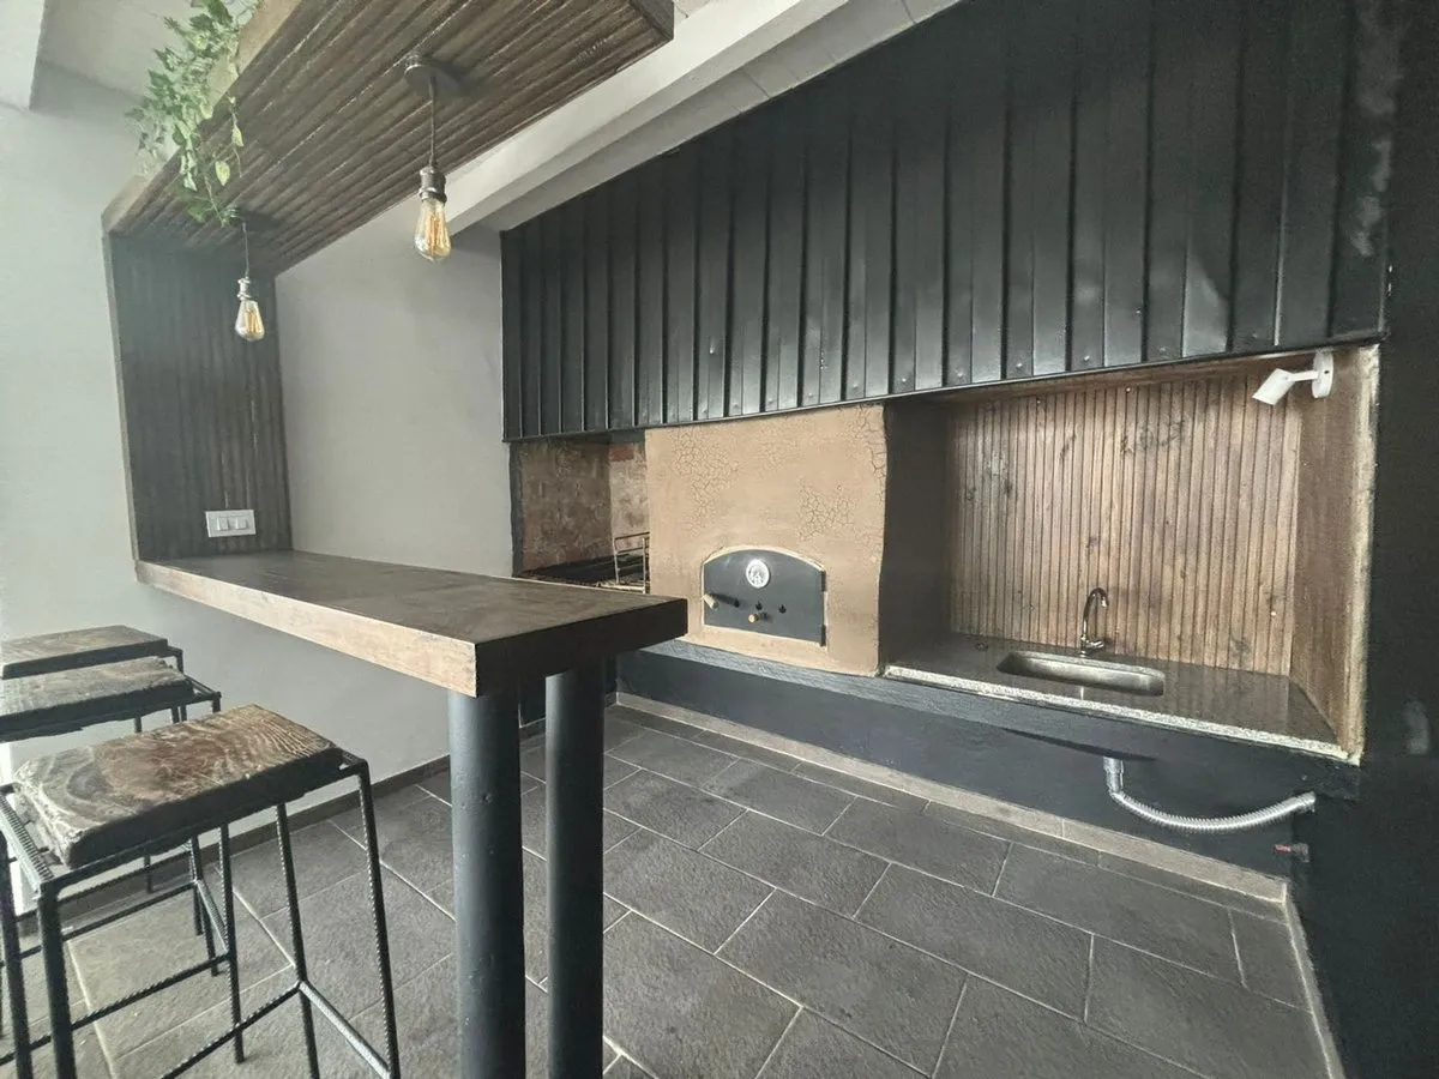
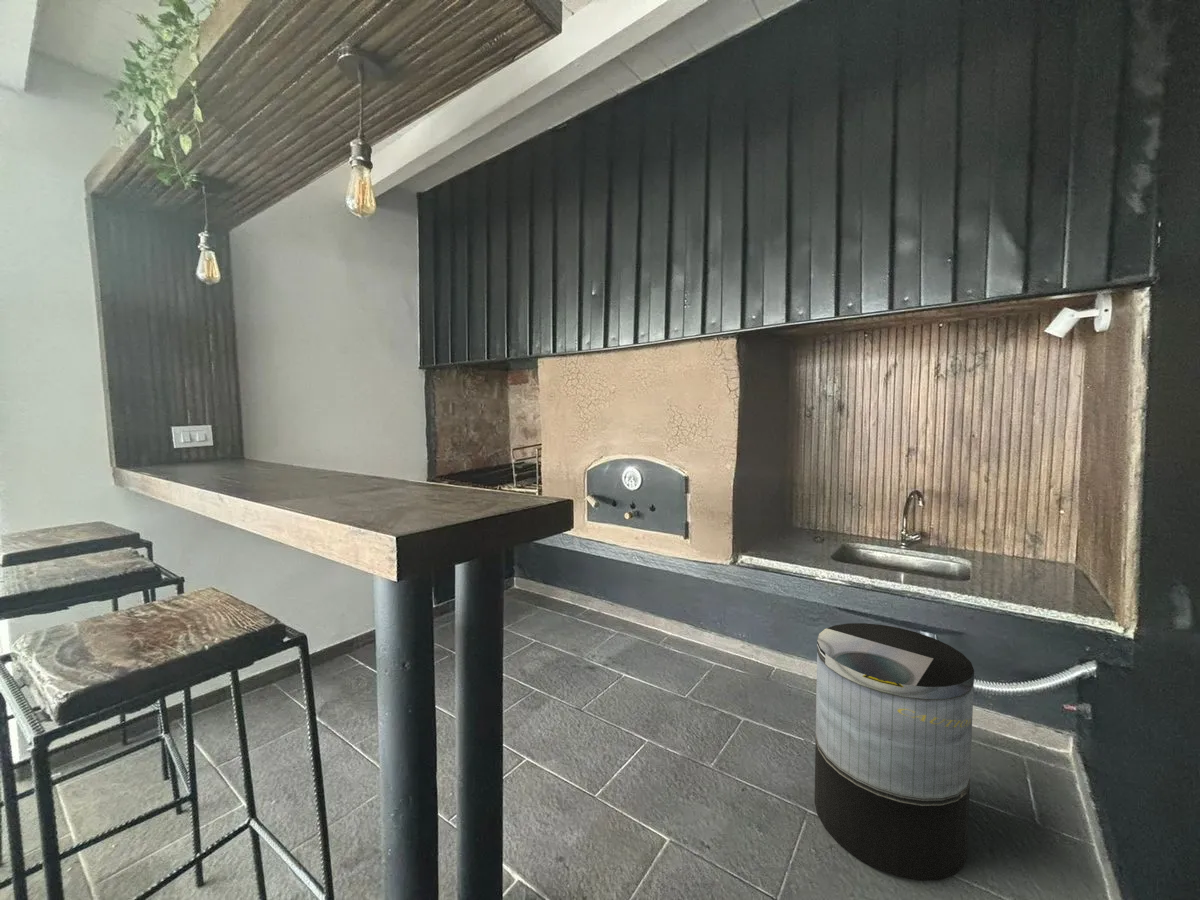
+ trash can [814,622,975,882]
